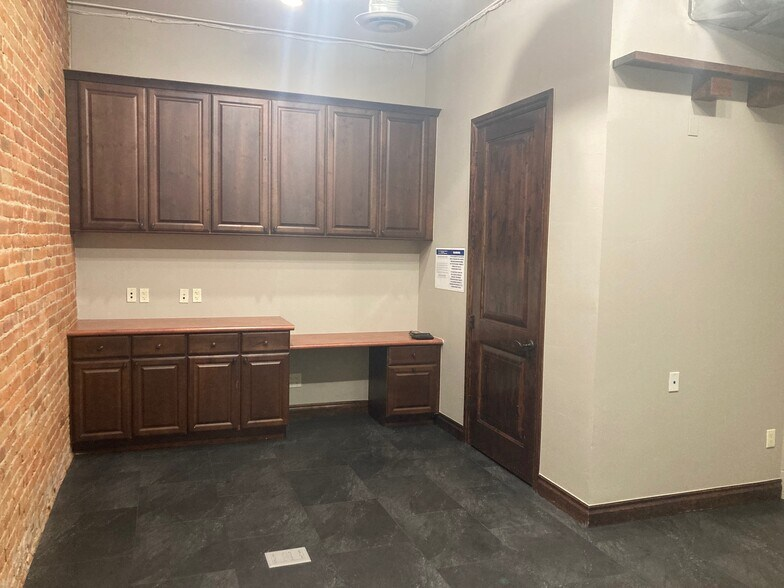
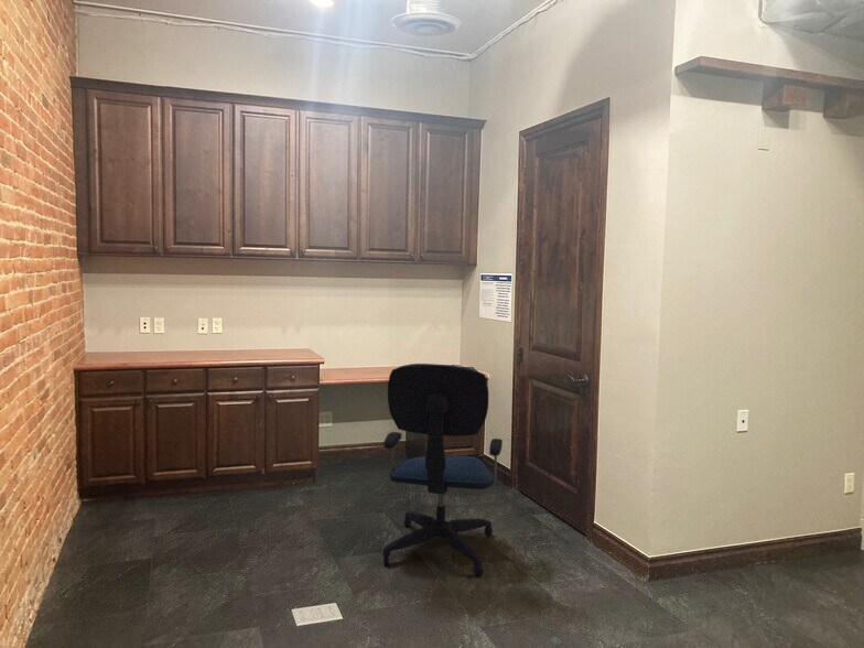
+ office chair [381,363,504,577]
